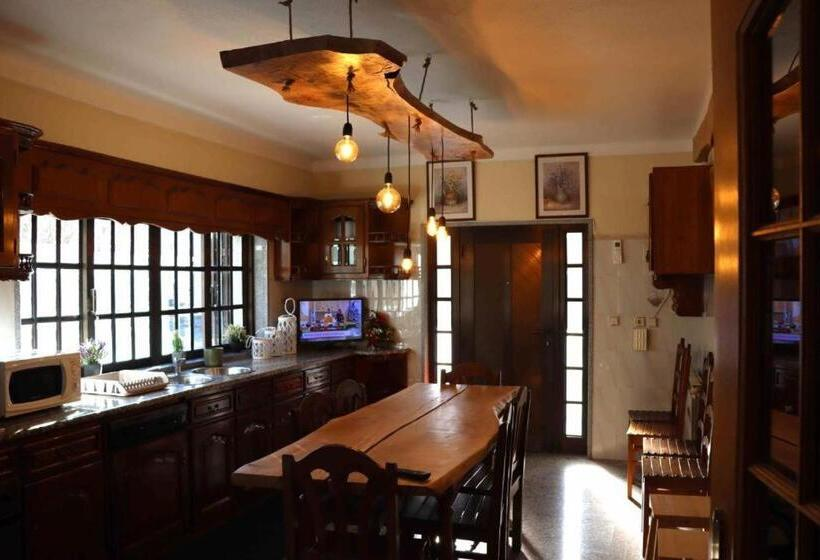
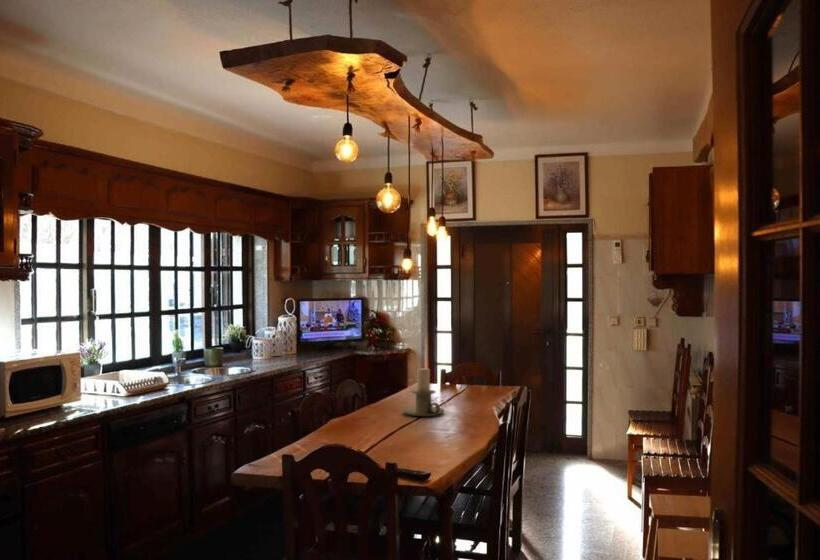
+ candle holder [402,367,445,418]
